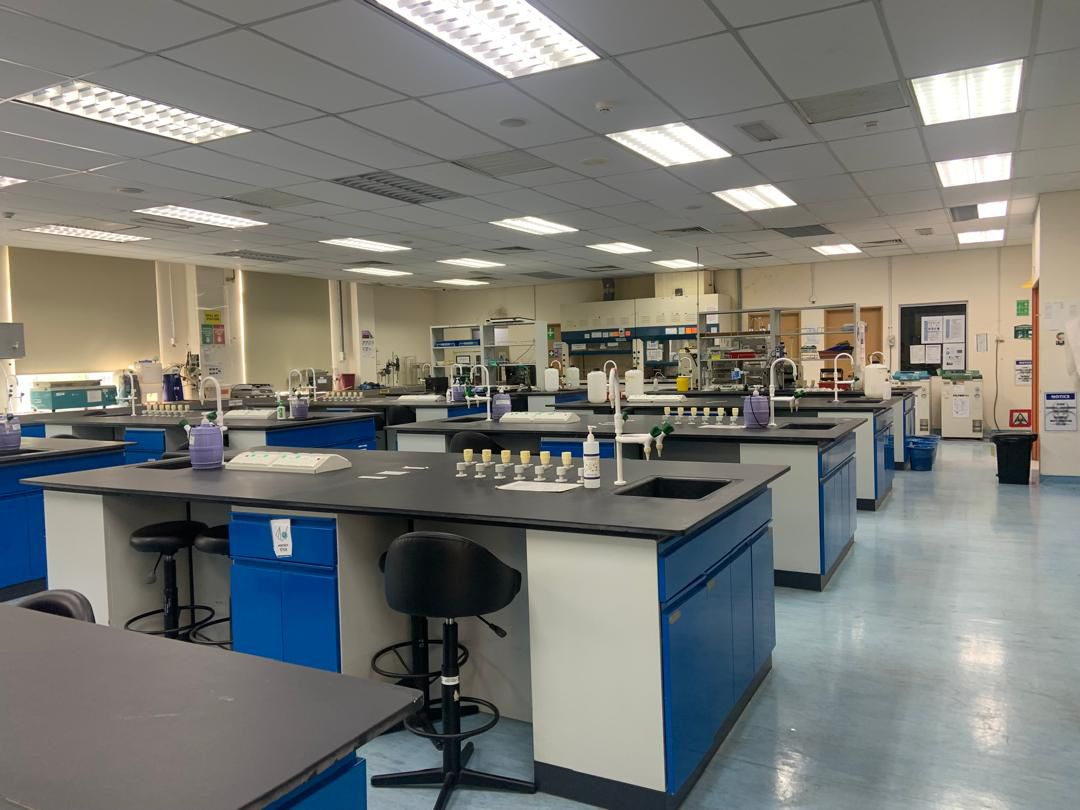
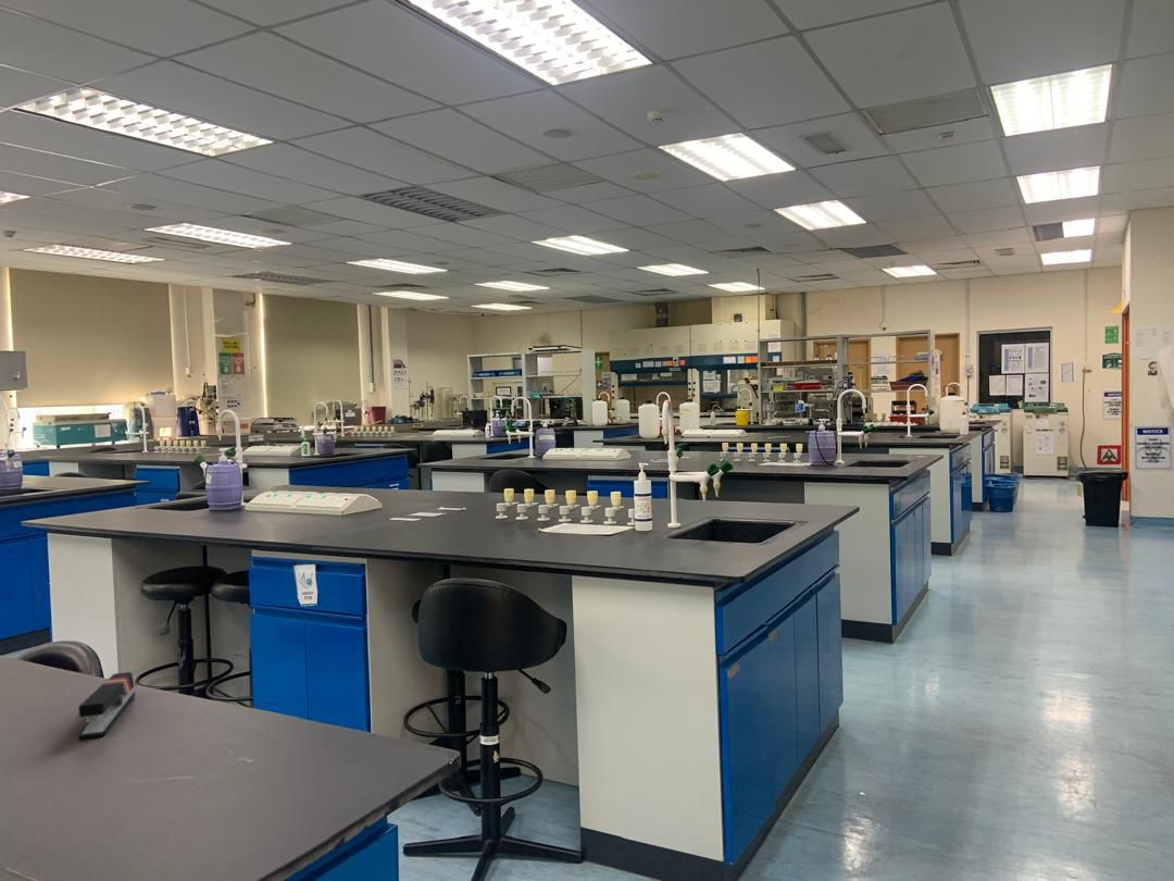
+ stapler [77,671,136,740]
